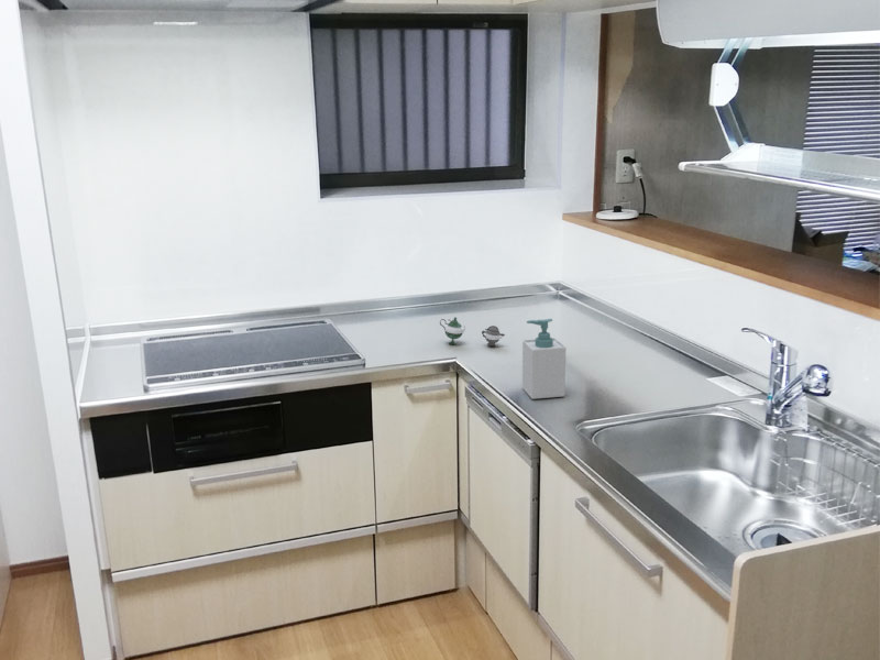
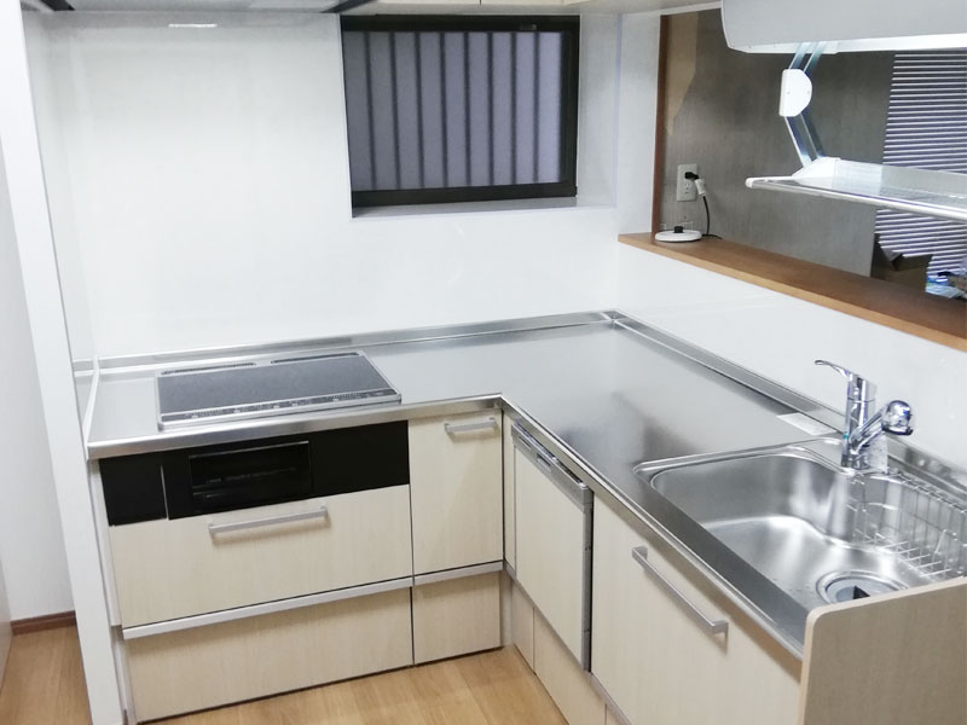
- teapot [439,316,506,346]
- soap bottle [521,318,566,400]
